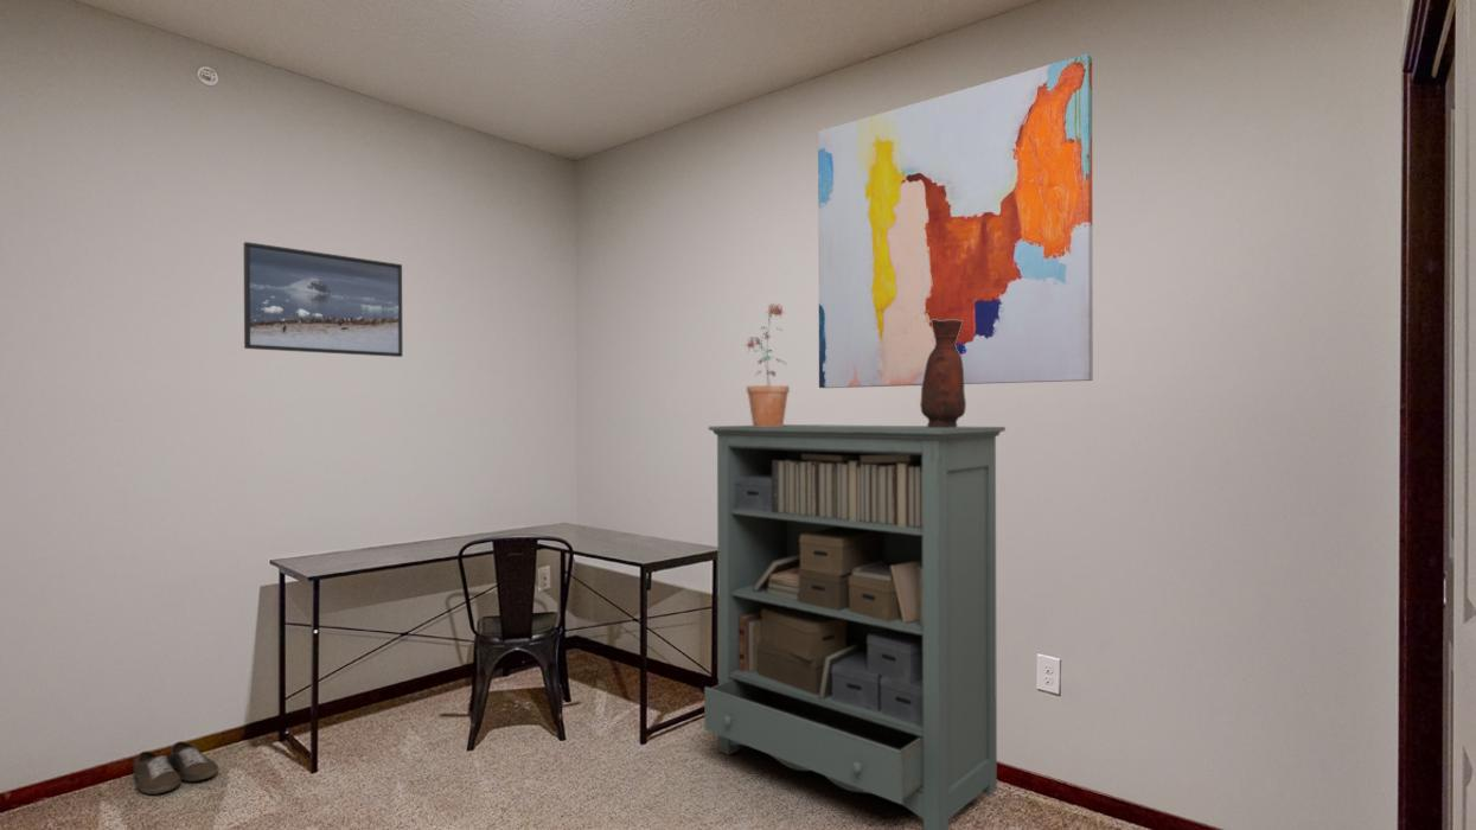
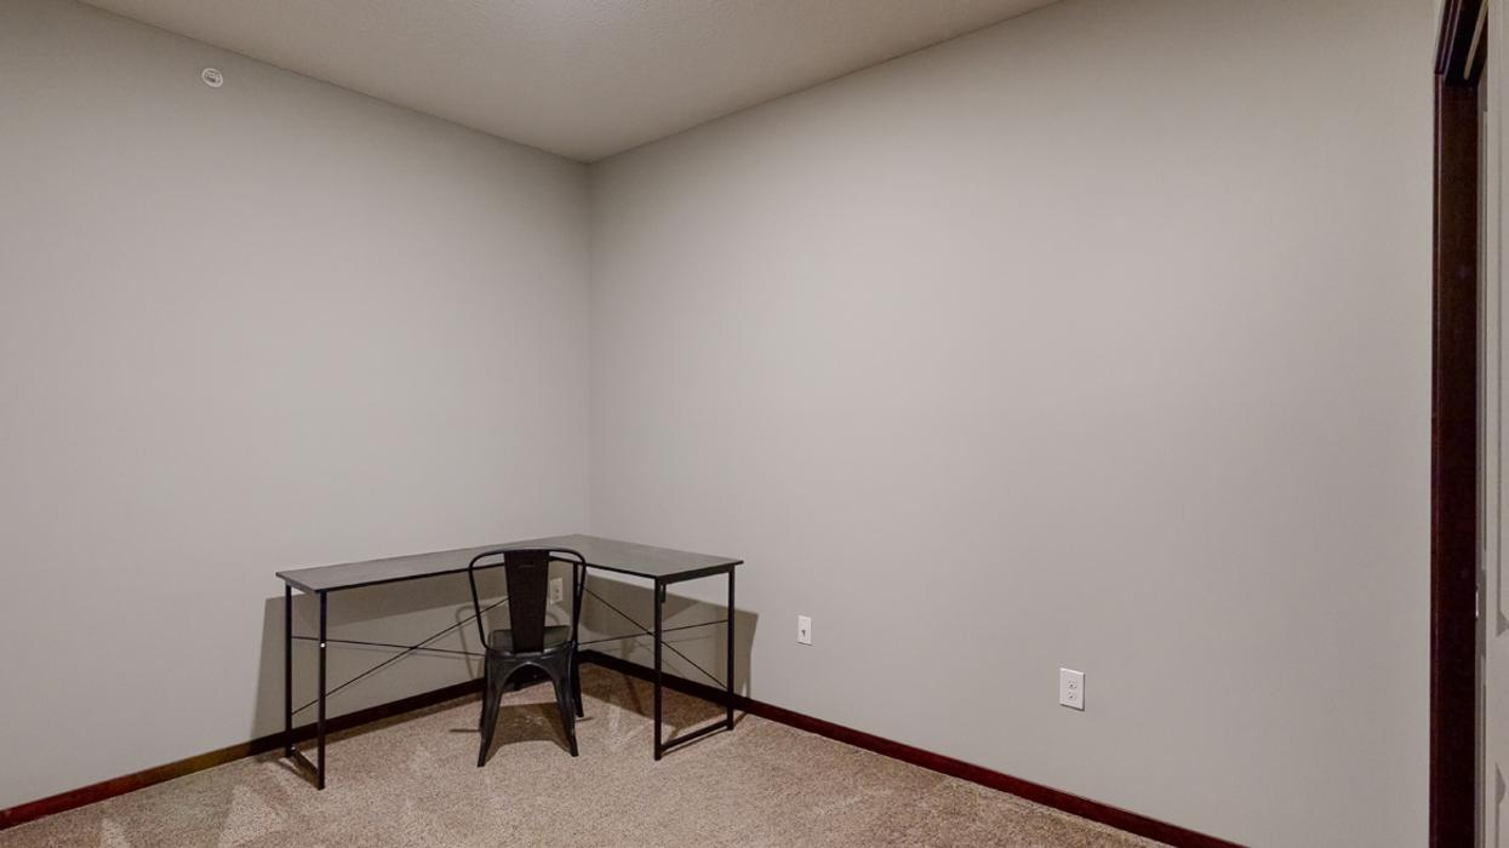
- shoe [133,740,219,796]
- wall art [817,53,1094,389]
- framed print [243,241,404,358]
- potted plant [743,302,791,427]
- vase [919,319,967,428]
- bookshelf [703,423,1007,830]
